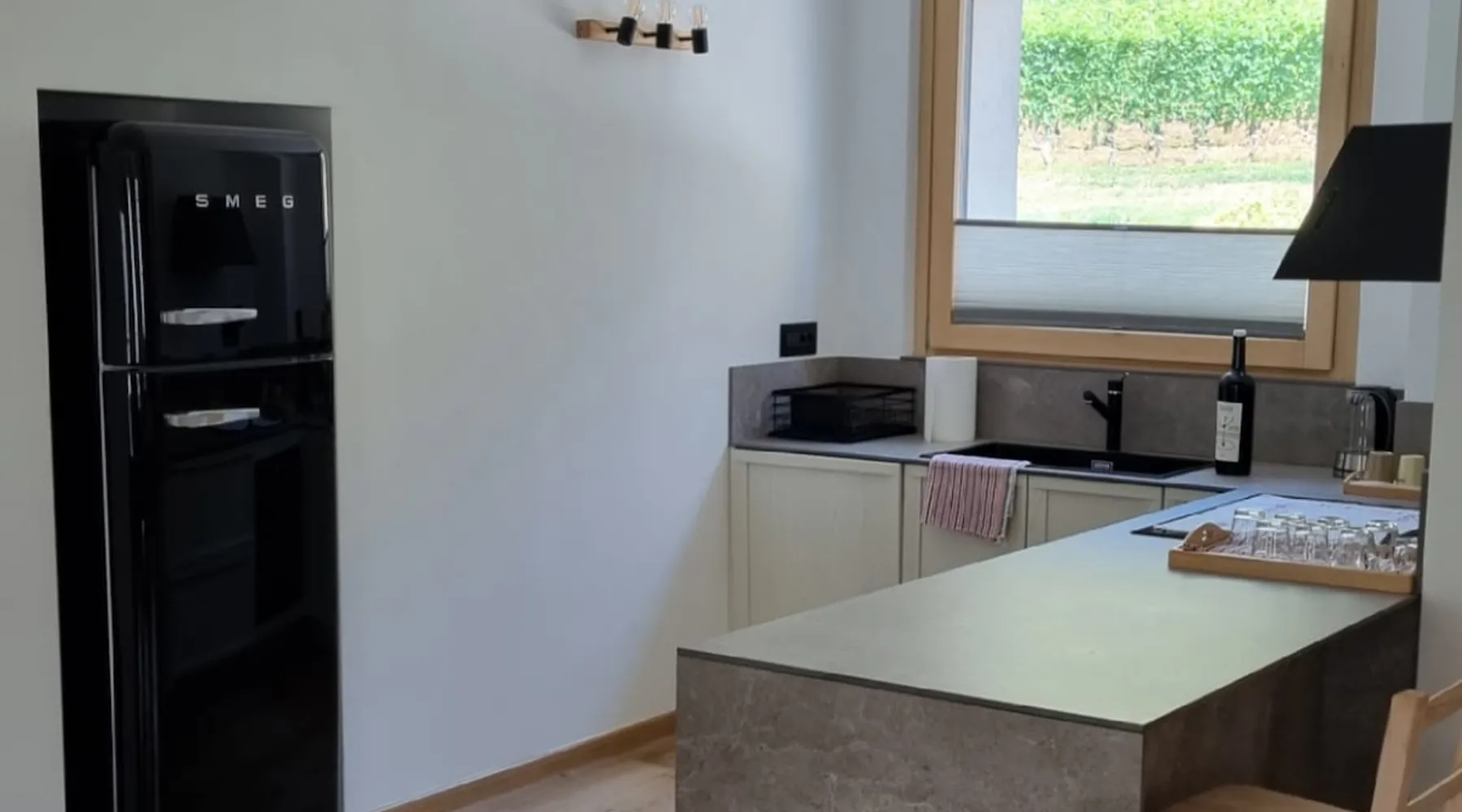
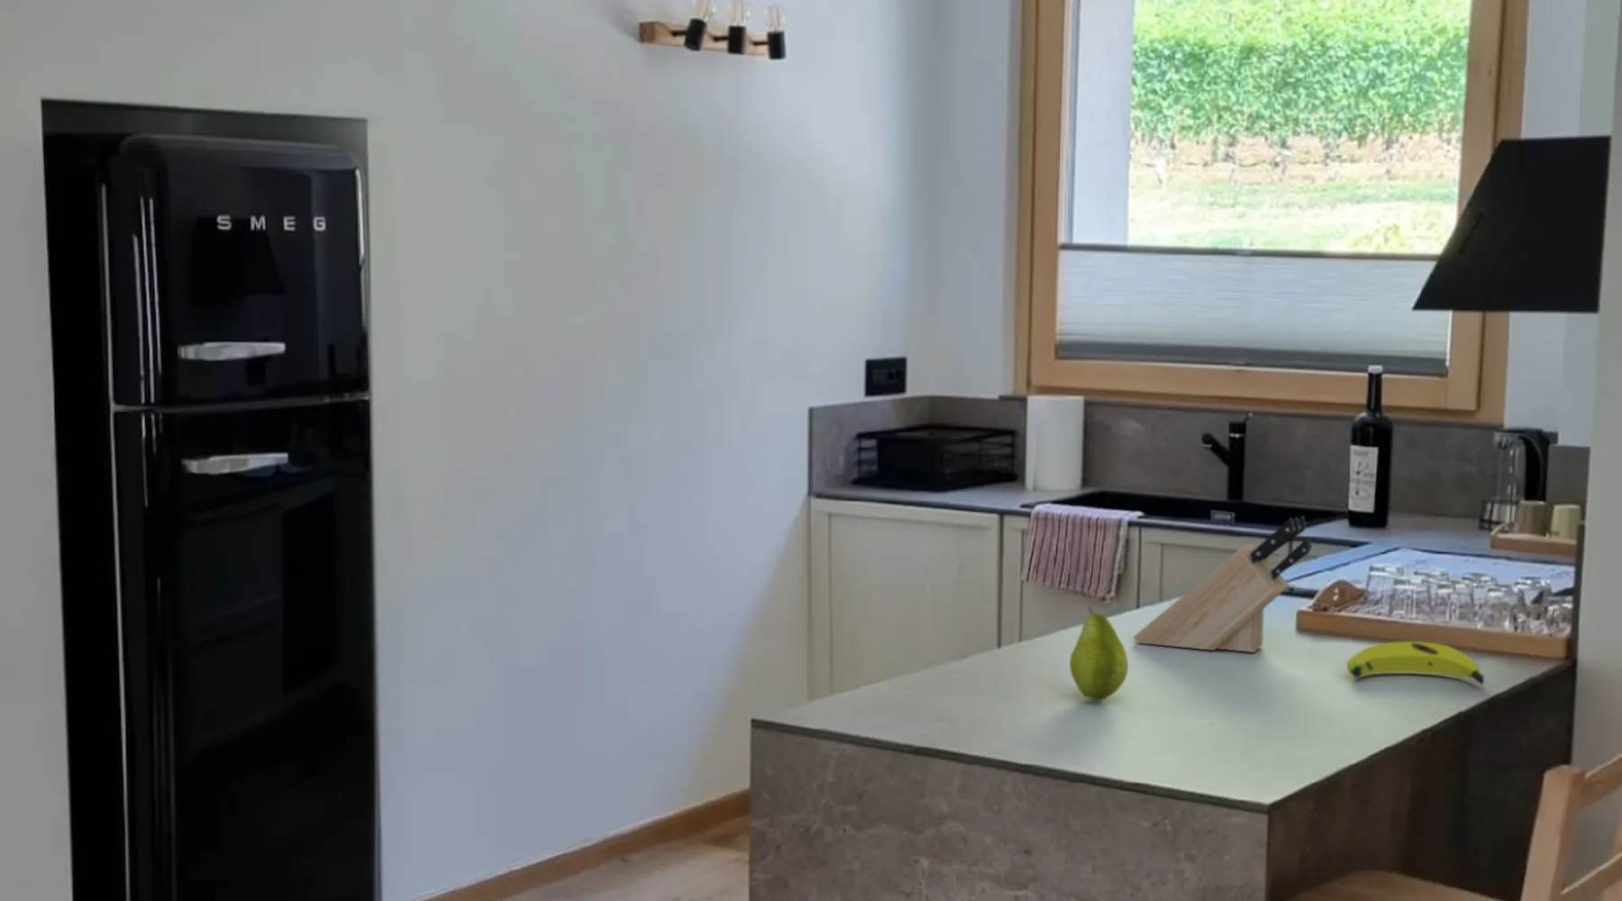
+ knife block [1133,515,1312,654]
+ banana [1346,640,1486,686]
+ fruit [1068,606,1129,702]
